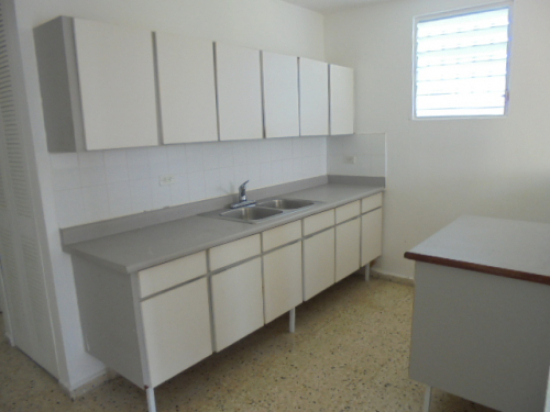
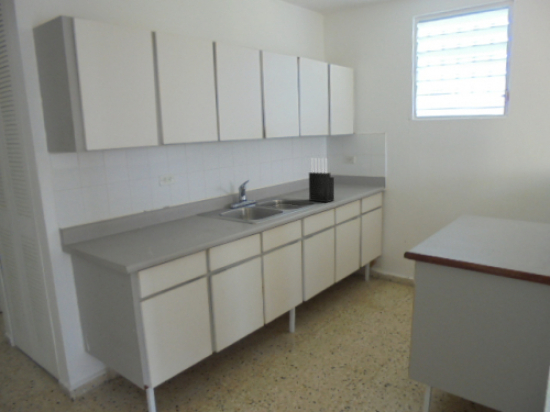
+ knife block [308,157,335,203]
